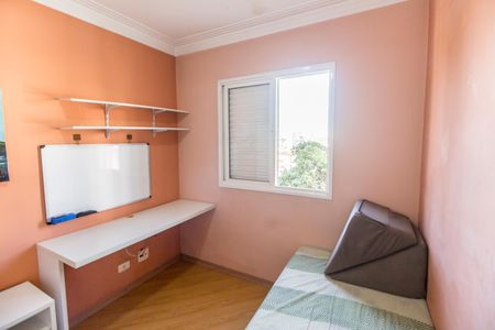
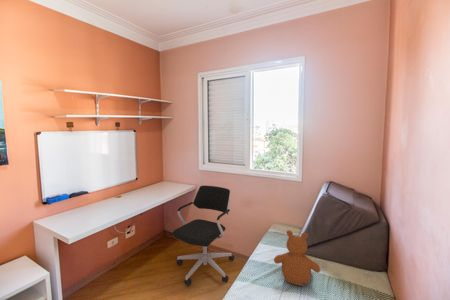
+ teddy bear [273,229,322,287]
+ office chair [172,185,235,287]
